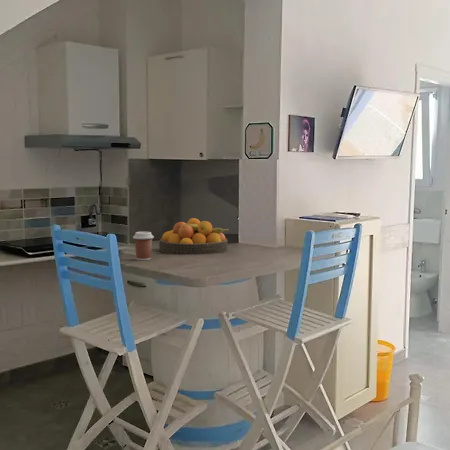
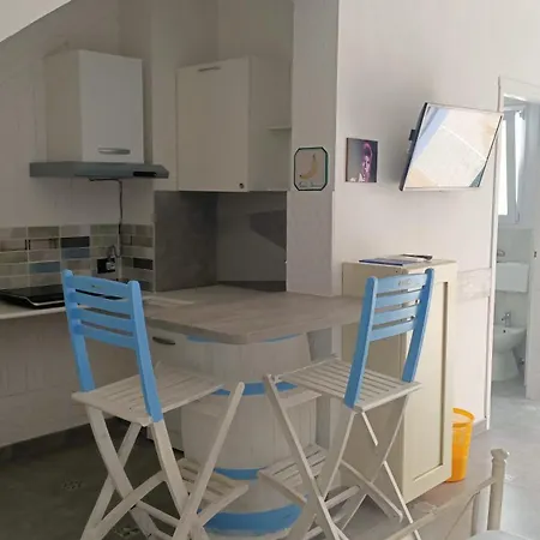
- coffee cup [132,231,155,261]
- fruit bowl [158,217,229,255]
